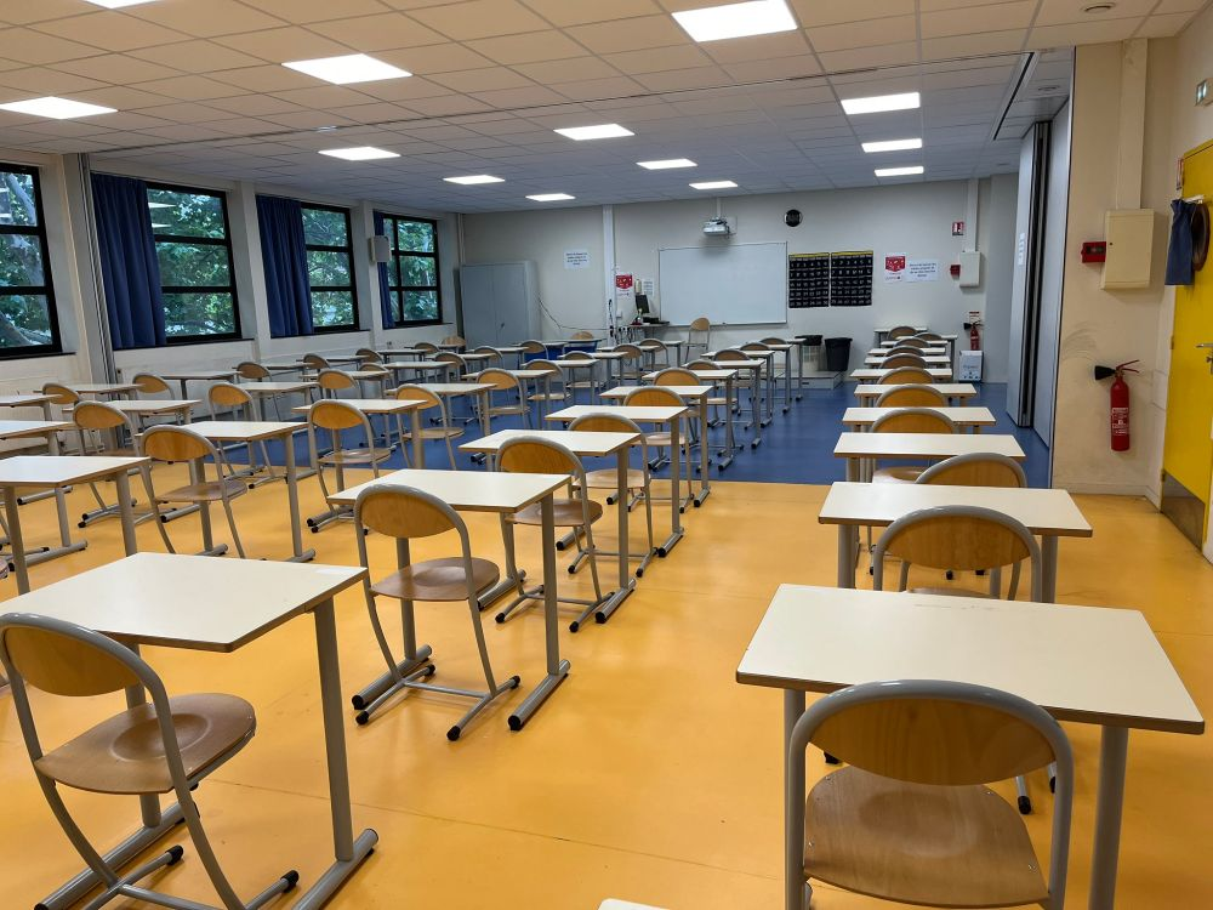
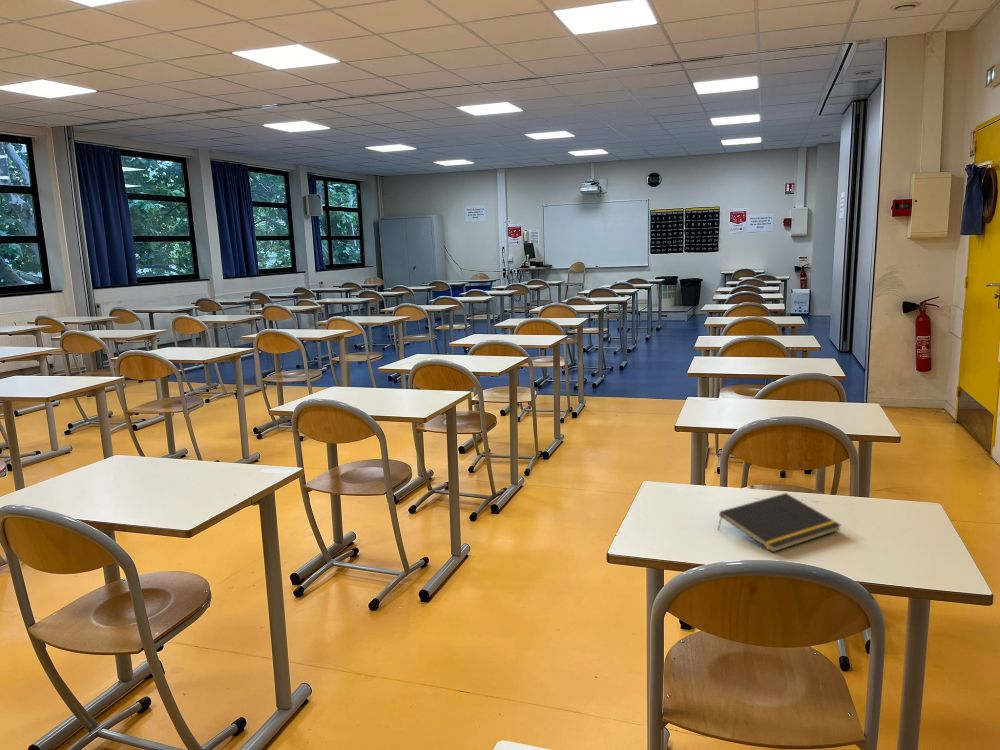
+ notepad [717,492,842,553]
